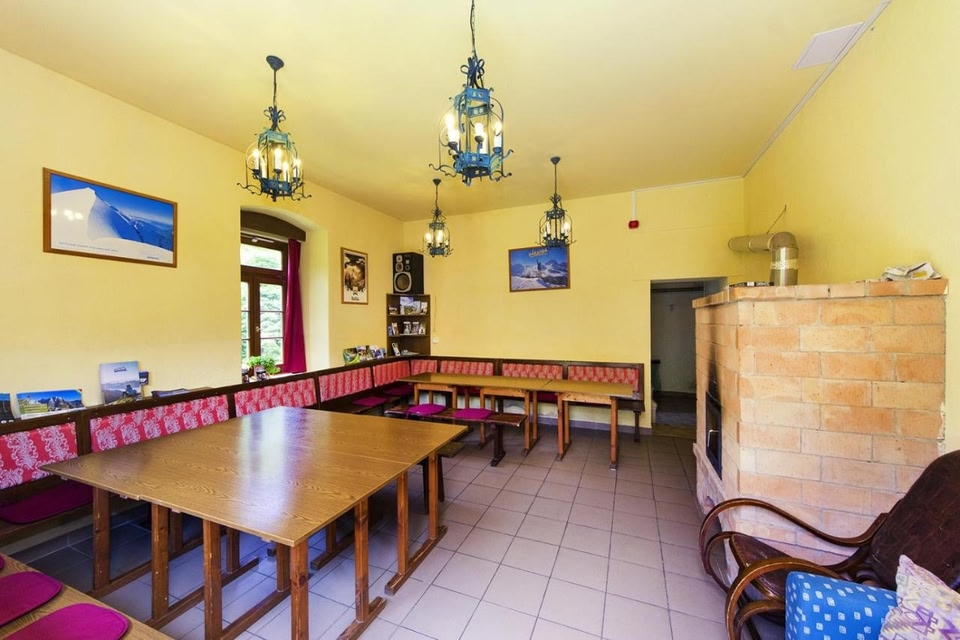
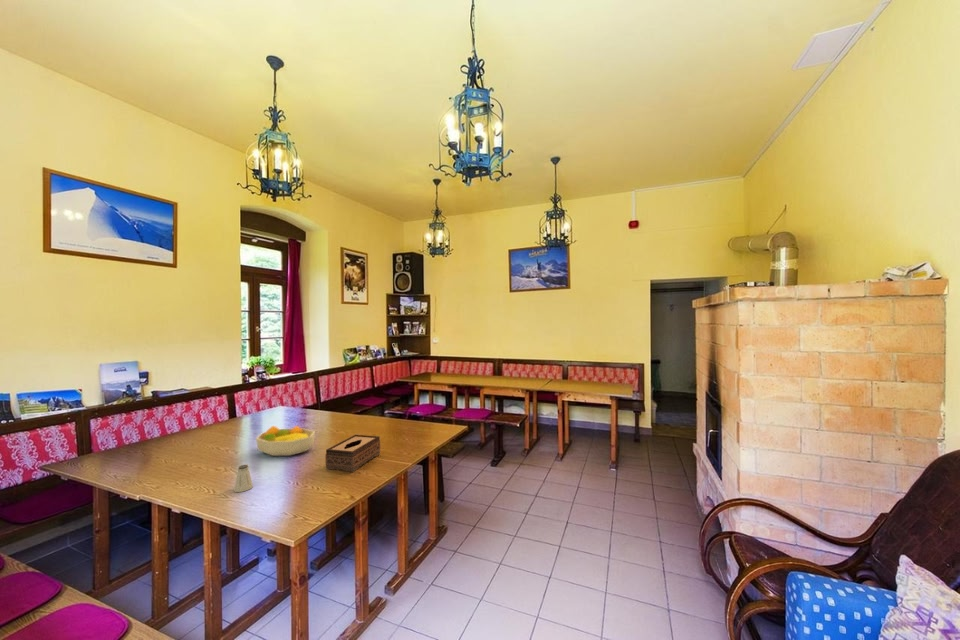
+ tissue box [324,434,381,473]
+ fruit bowl [255,425,316,457]
+ saltshaker [233,464,254,493]
